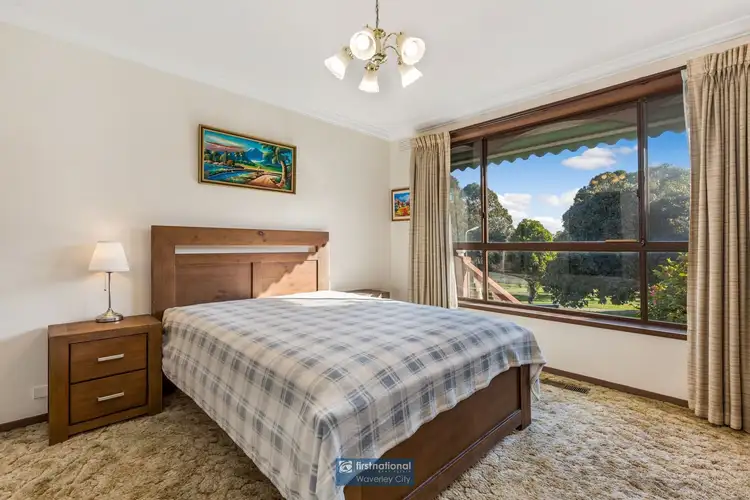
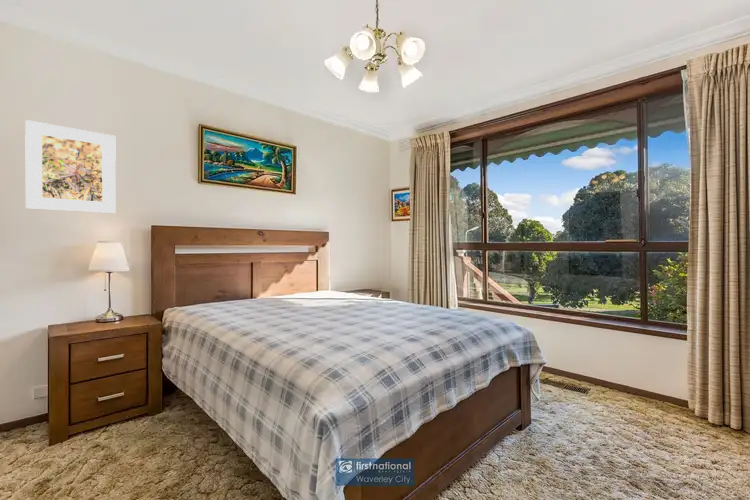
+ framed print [24,119,117,214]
